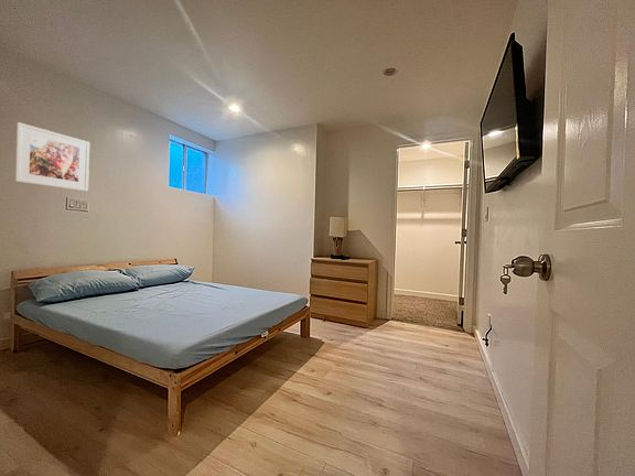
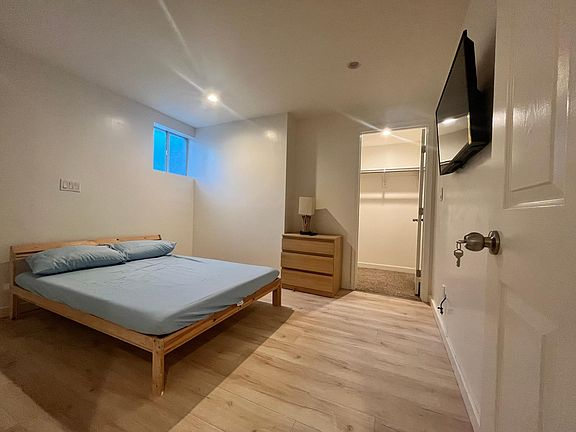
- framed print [14,121,90,193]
